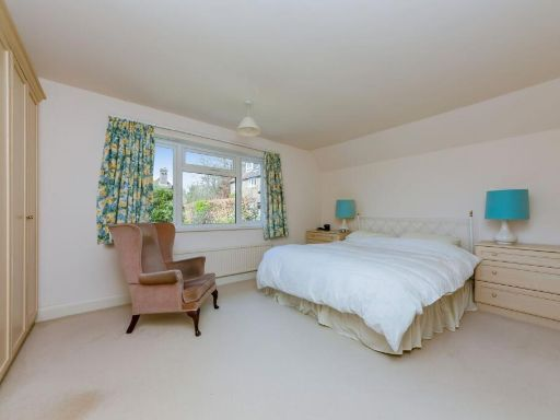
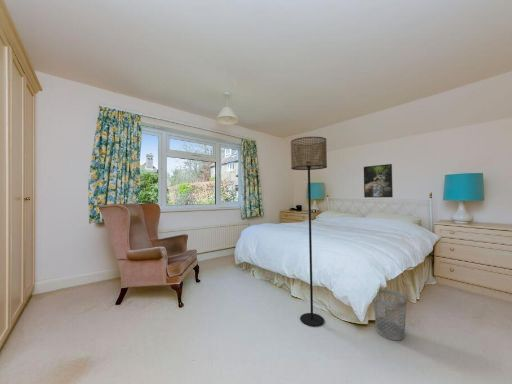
+ wastebasket [372,288,408,341]
+ floor lamp [290,136,328,327]
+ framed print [363,163,394,198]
